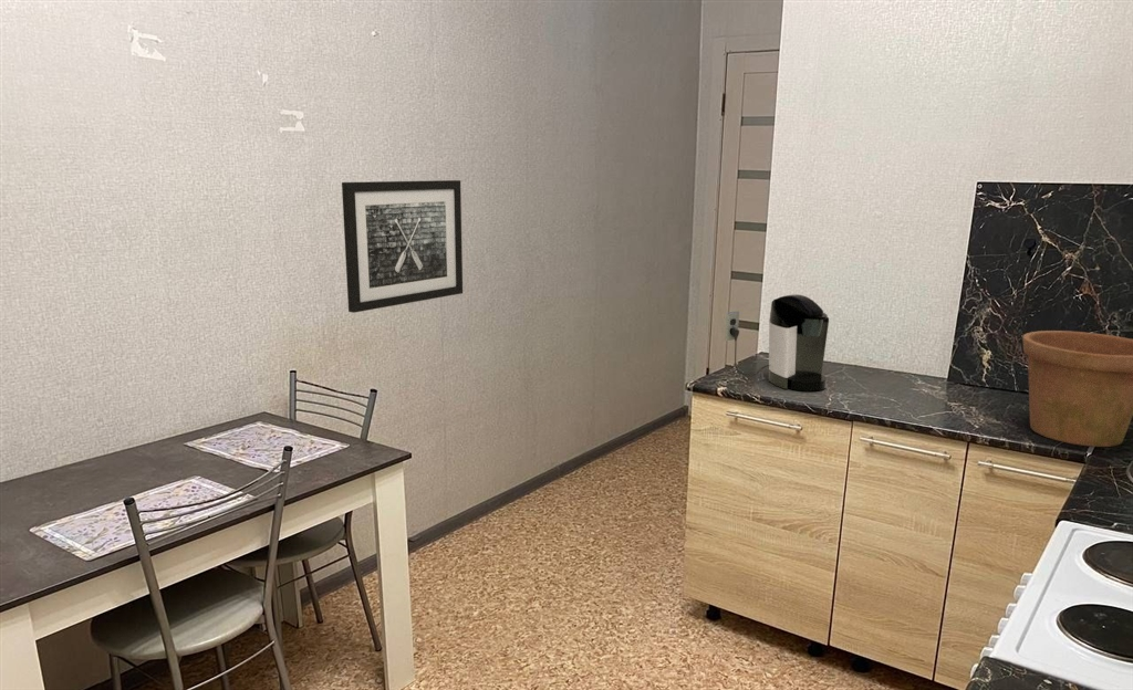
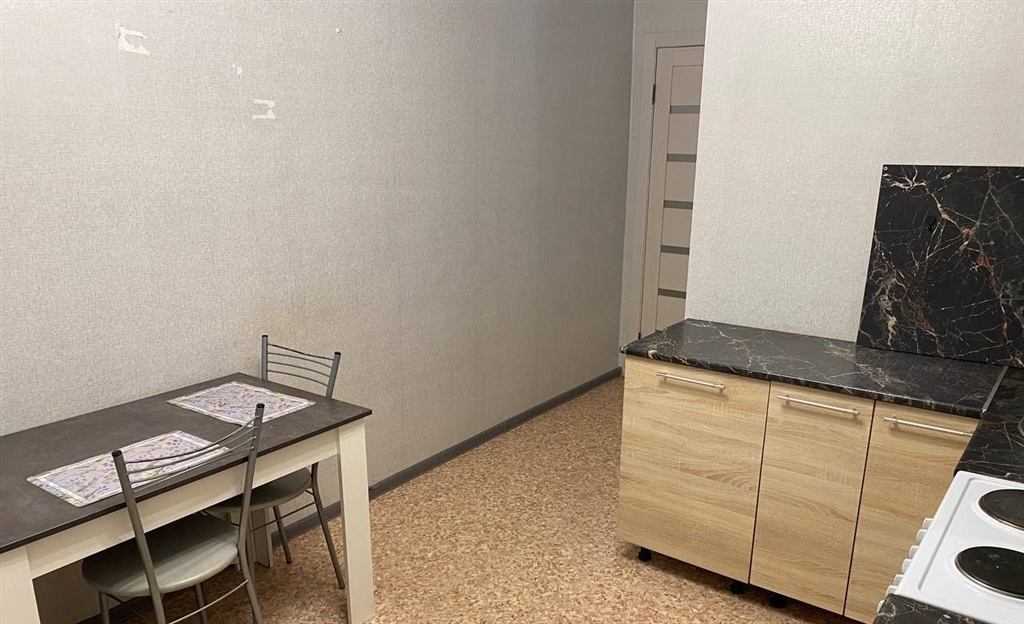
- flower pot [1021,330,1133,448]
- wall art [341,179,464,314]
- coffee maker [724,293,830,393]
